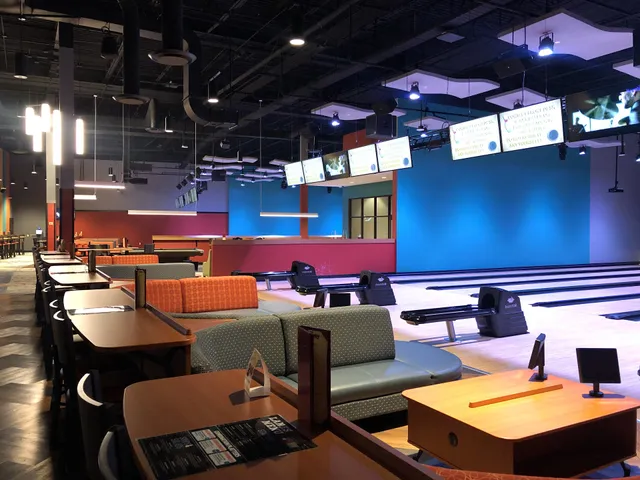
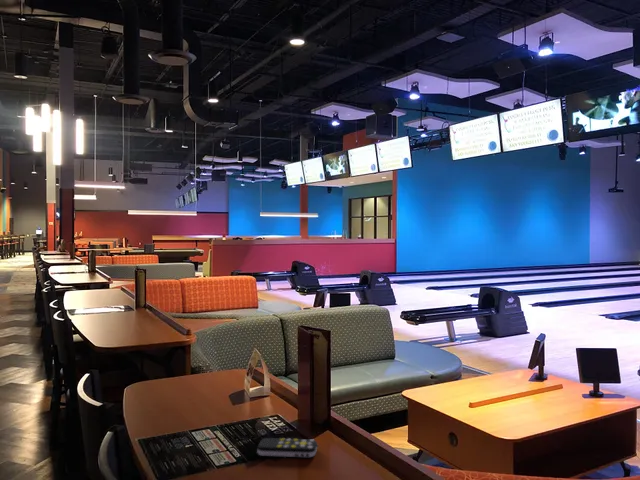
+ remote control [256,437,318,458]
